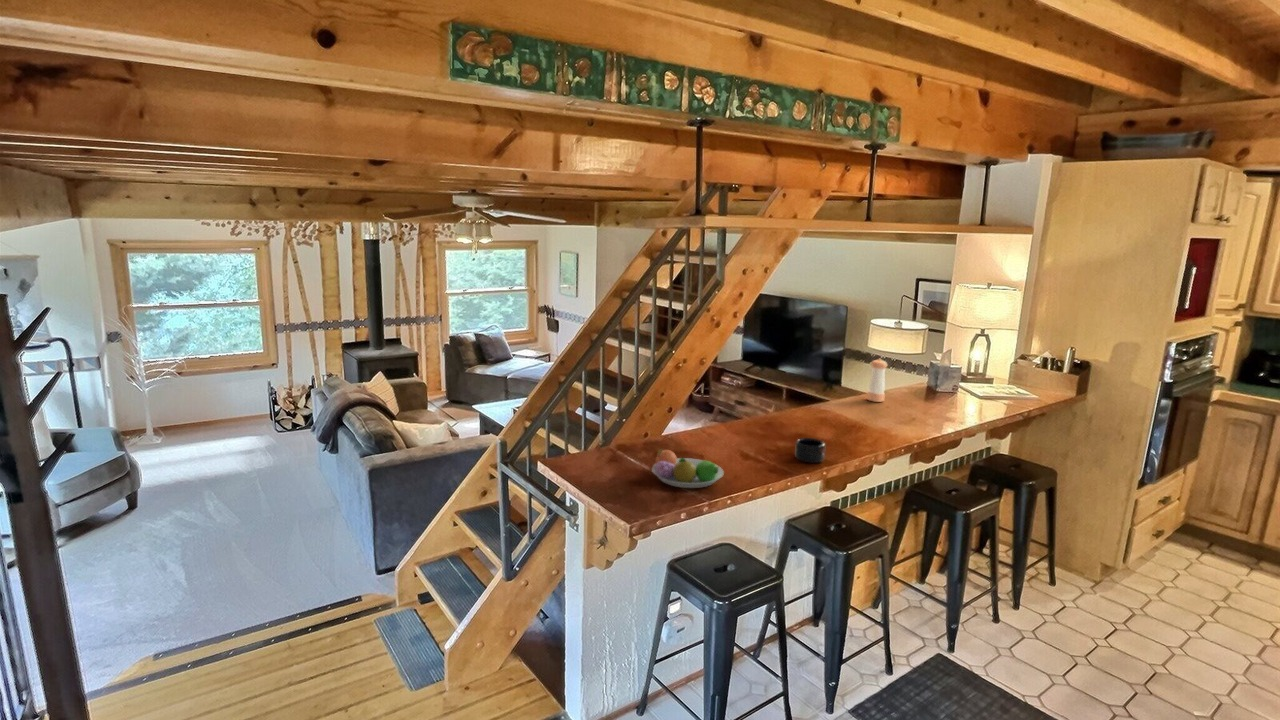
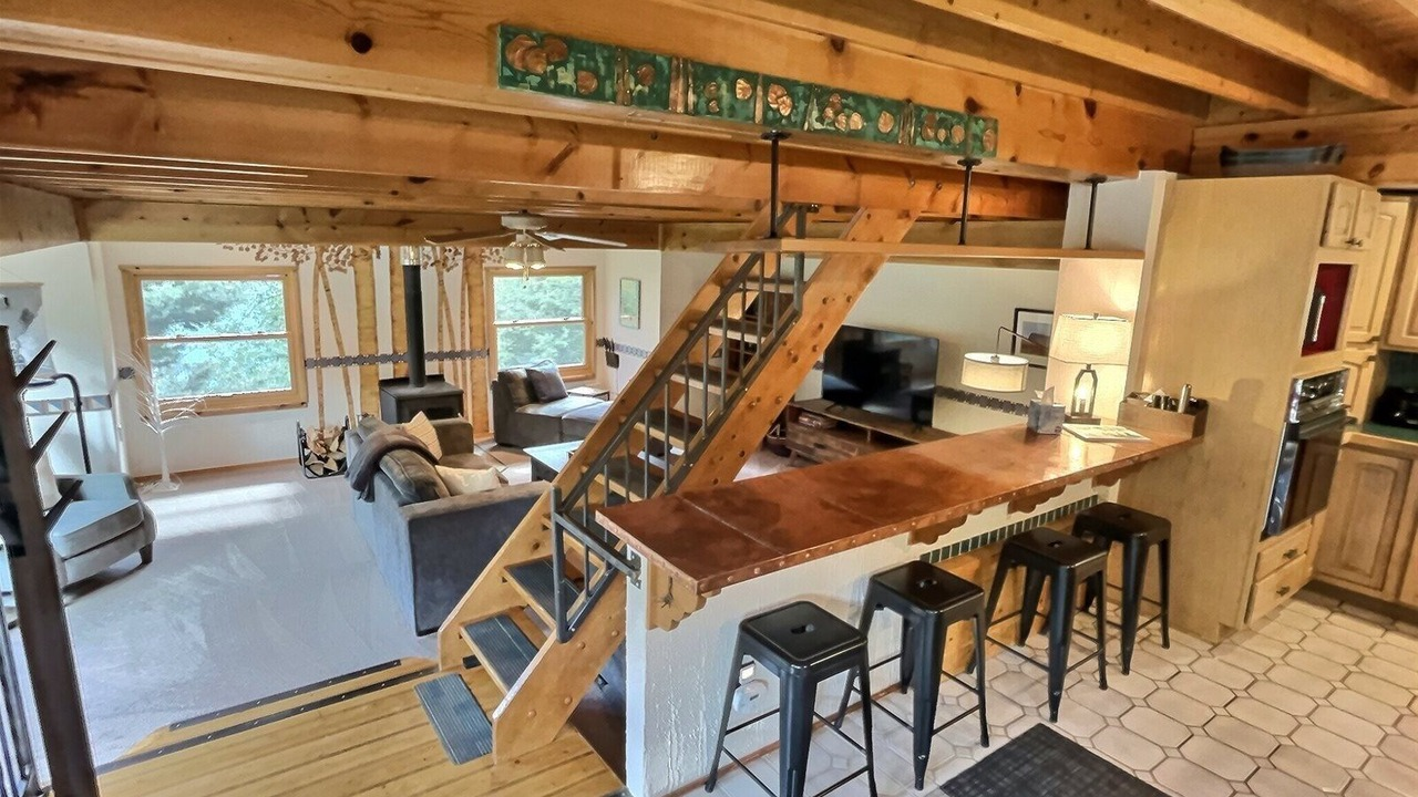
- pepper shaker [866,358,888,403]
- fruit bowl [651,448,725,489]
- mug [794,437,826,464]
